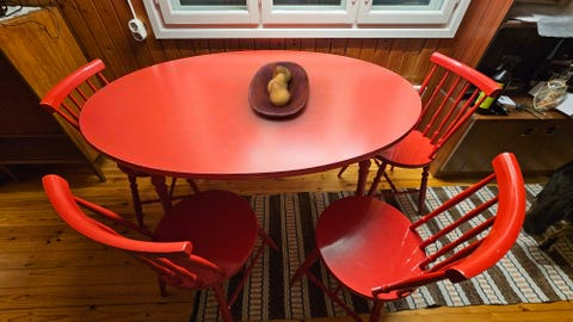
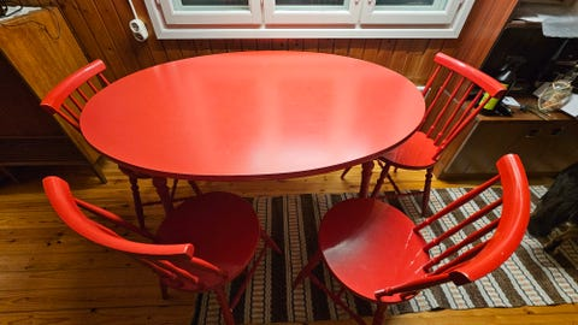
- fruit bowl [247,61,310,119]
